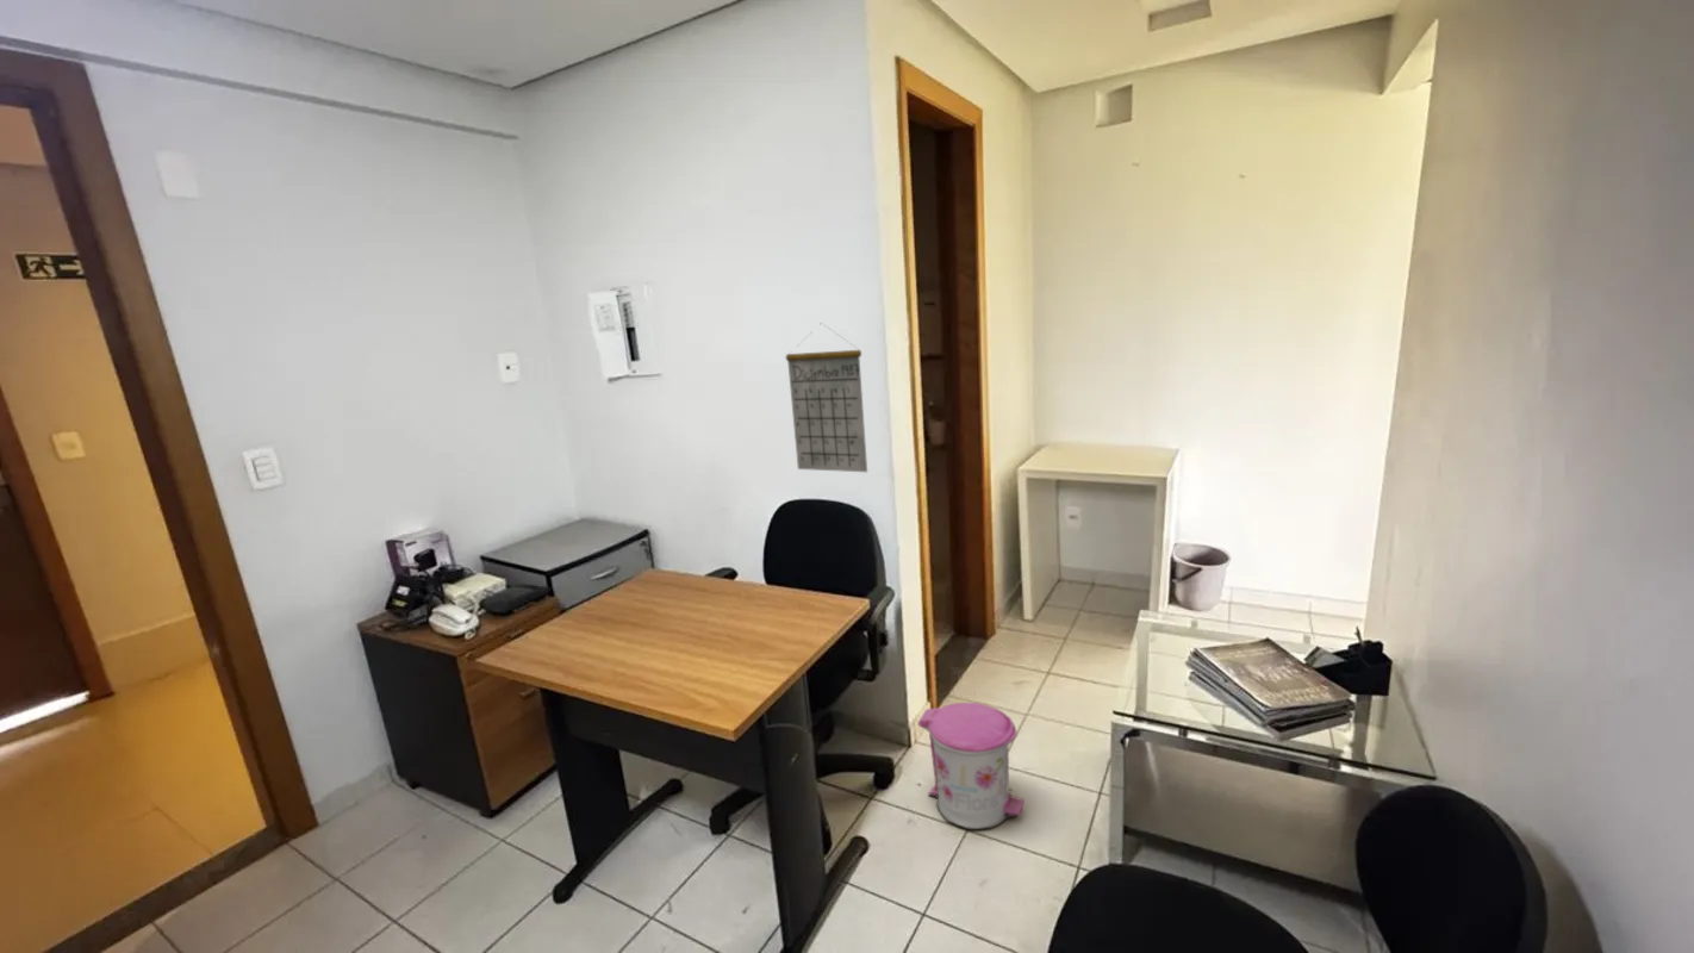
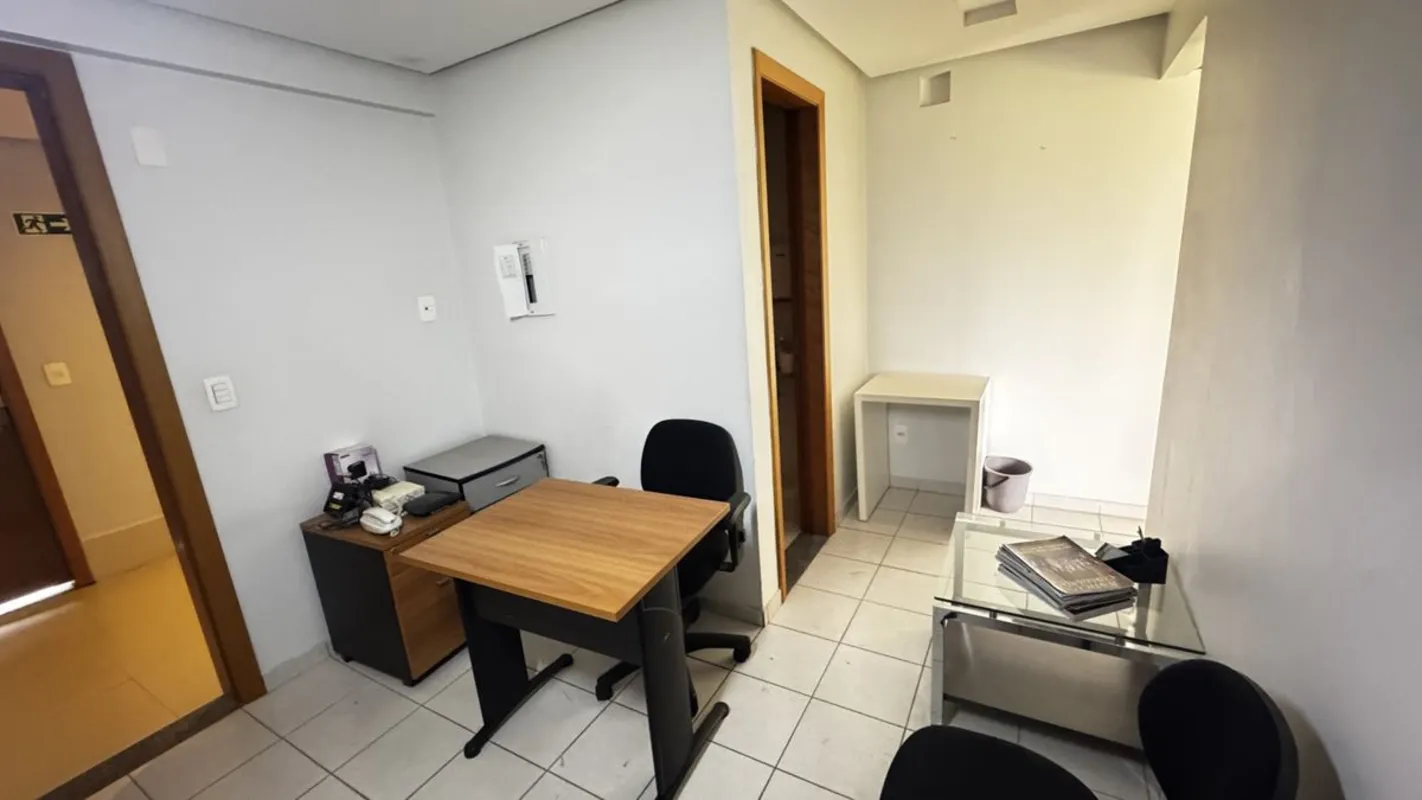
- calendar [785,322,868,473]
- trash can [916,702,1026,830]
